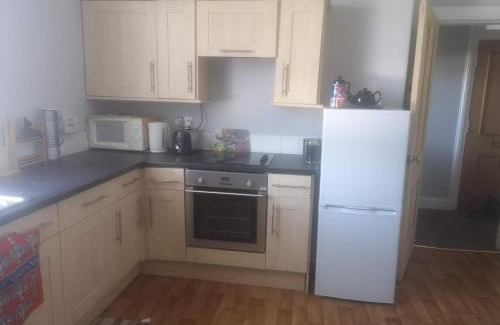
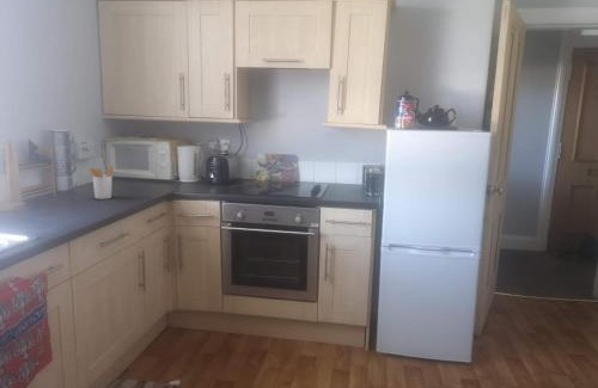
+ utensil holder [87,165,115,201]
